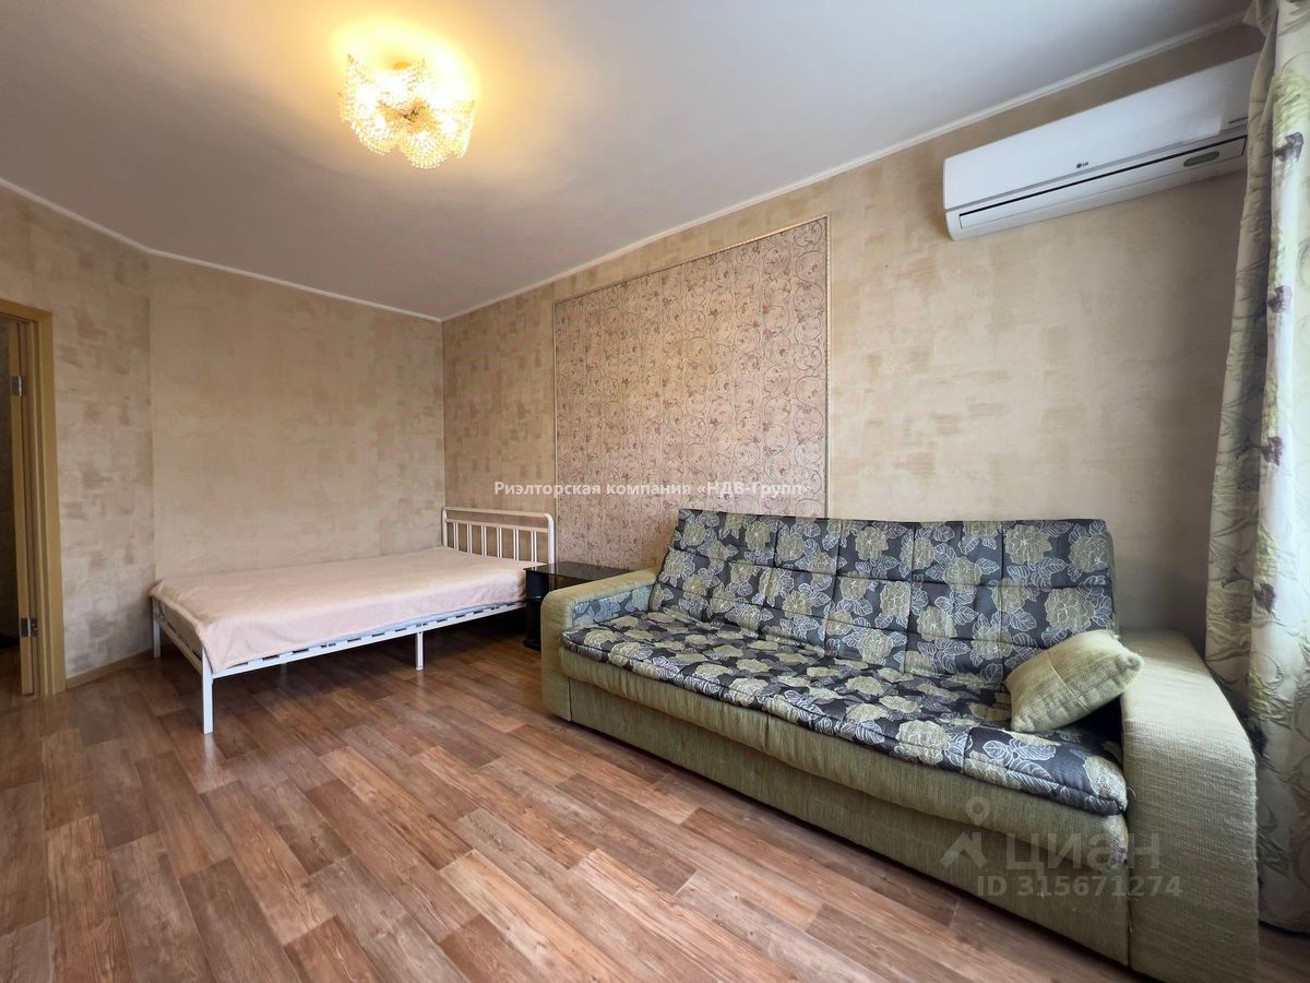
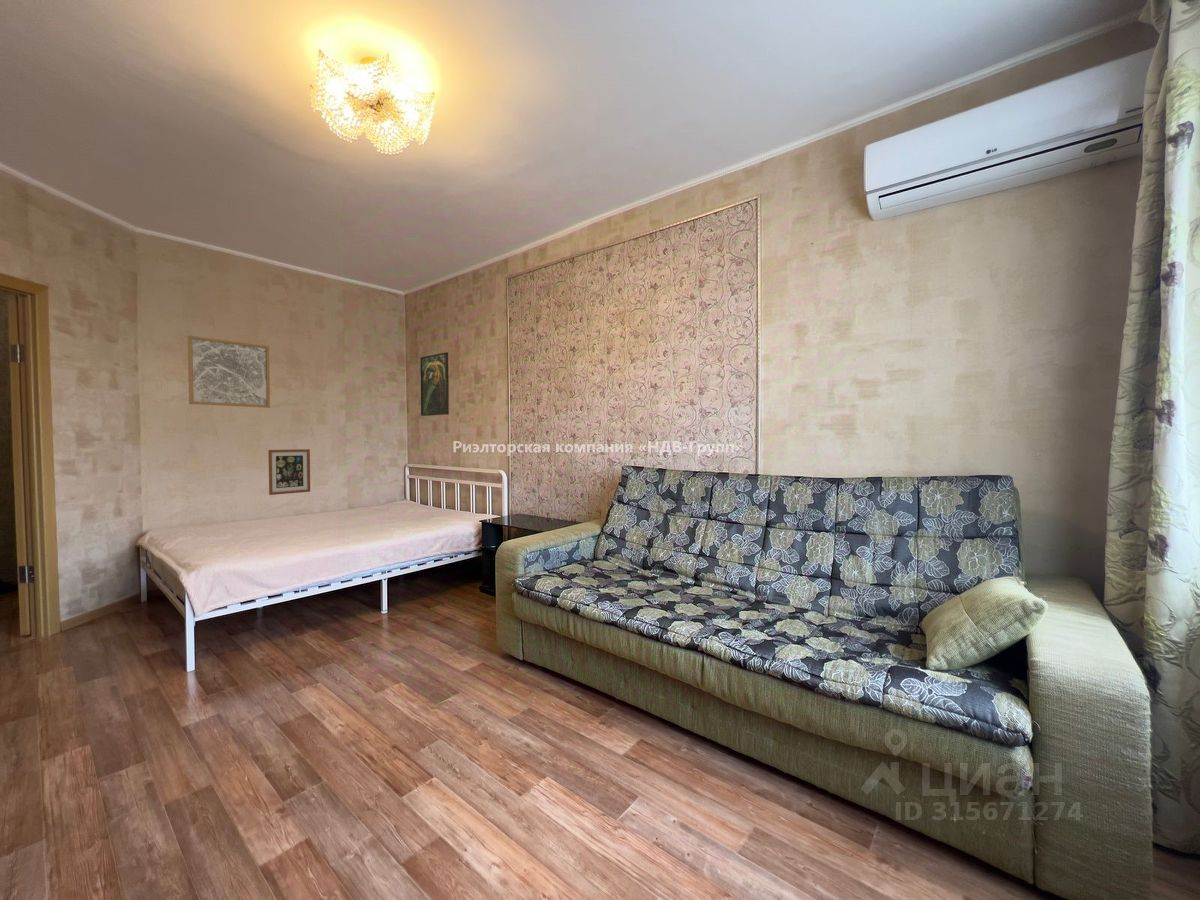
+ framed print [419,351,450,417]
+ wall art [267,448,311,496]
+ wall art [187,335,271,409]
